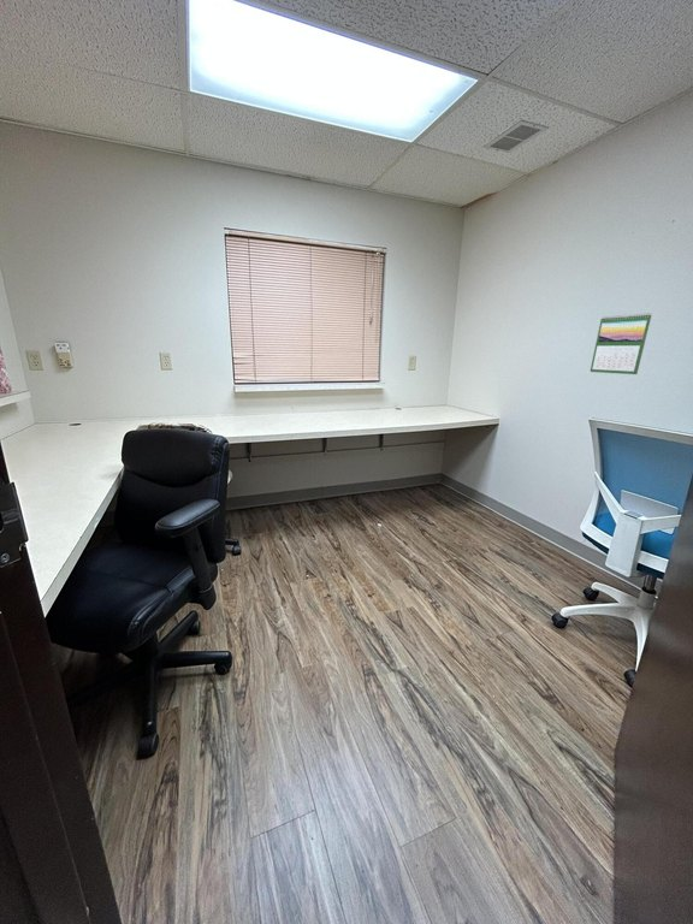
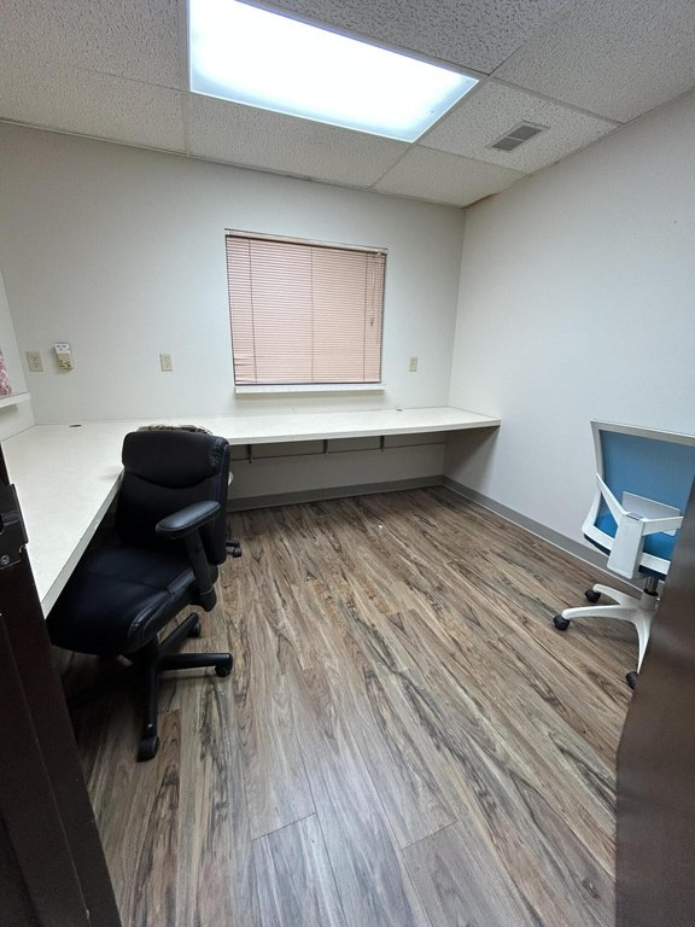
- calendar [590,313,652,375]
